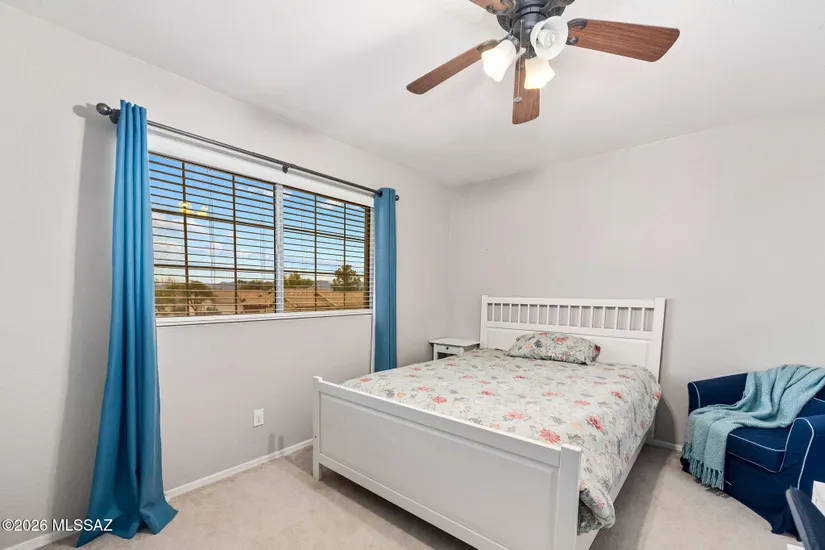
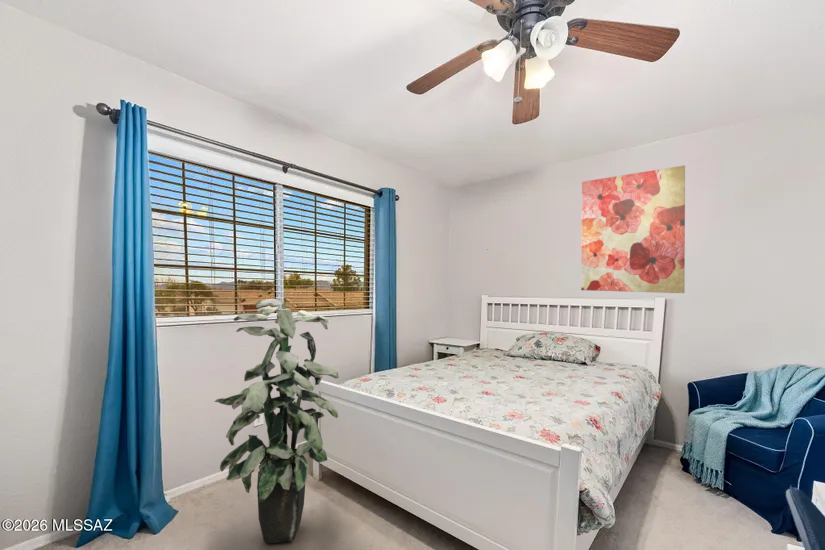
+ wall art [580,164,686,294]
+ indoor plant [213,298,340,544]
